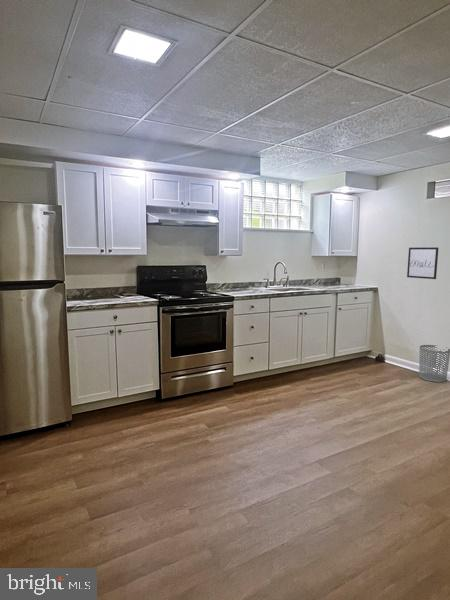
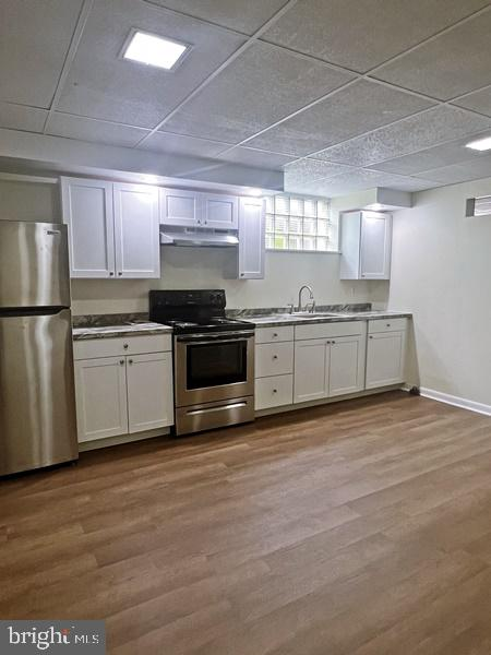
- waste bin [418,344,450,383]
- wall art [406,246,440,280]
